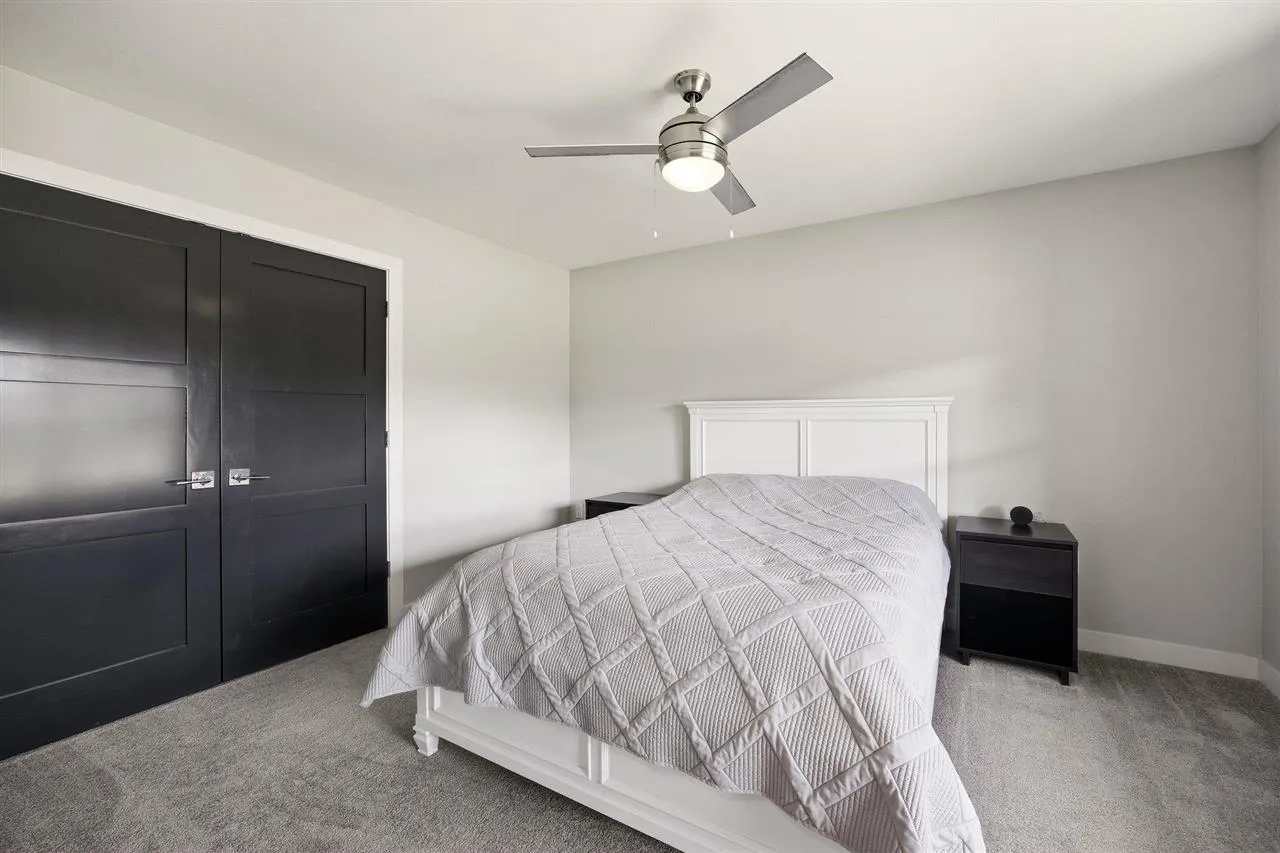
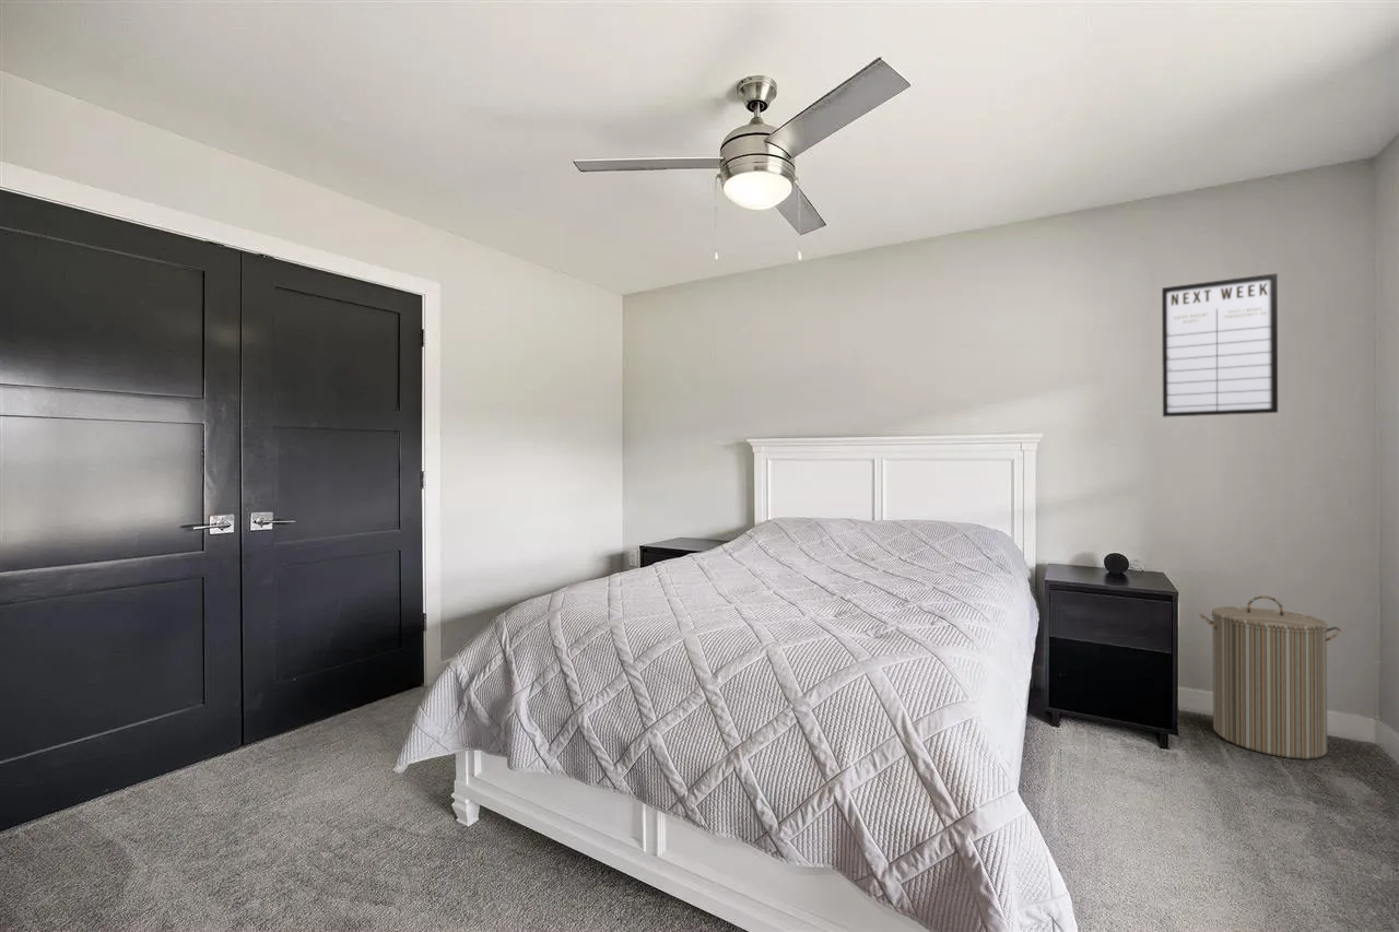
+ laundry hamper [1199,594,1342,760]
+ writing board [1161,272,1279,418]
